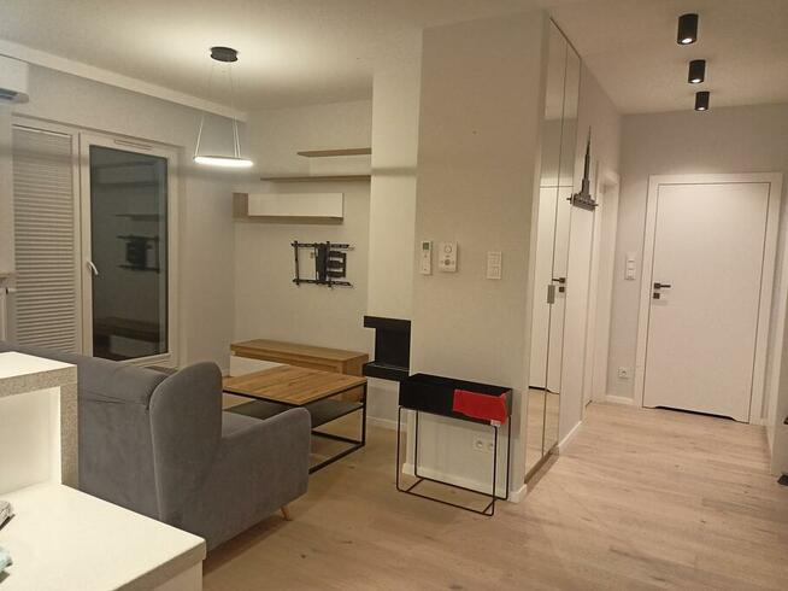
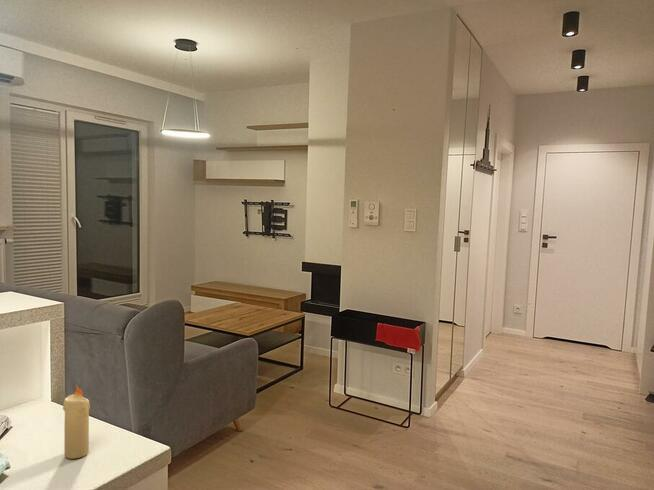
+ candle [62,384,91,460]
